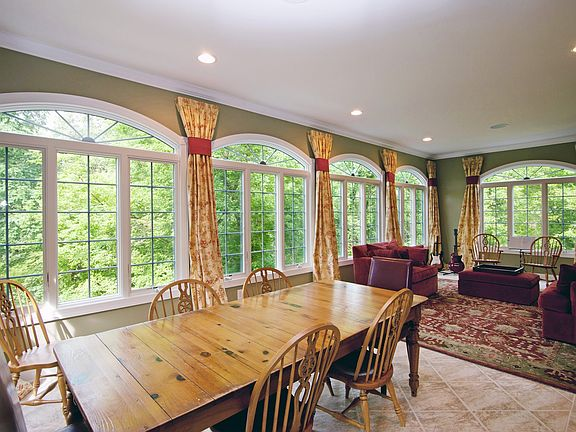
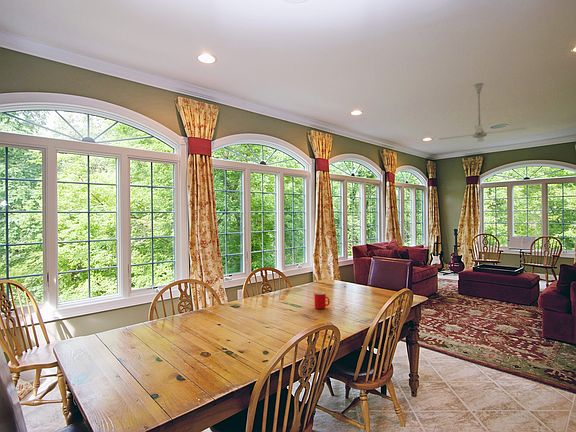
+ cup [313,291,331,310]
+ ceiling fan [438,82,527,143]
